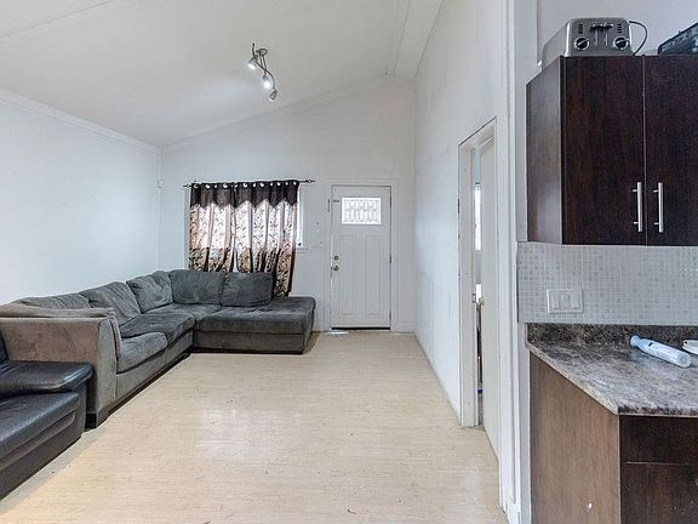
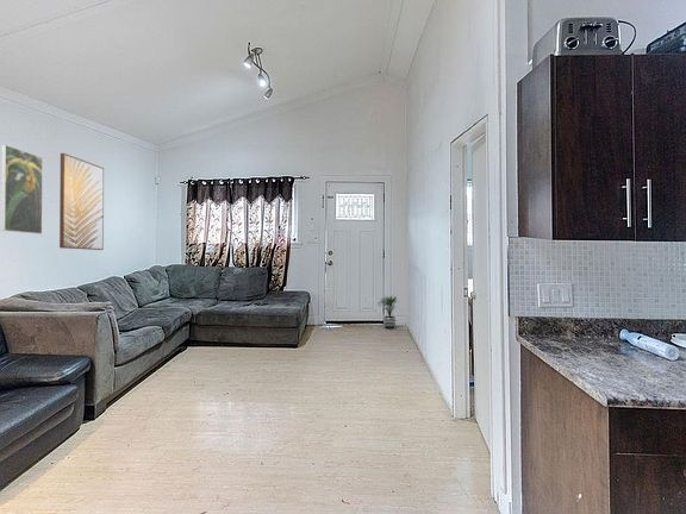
+ potted plant [376,295,400,330]
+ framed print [0,144,44,236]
+ wall art [58,152,105,251]
